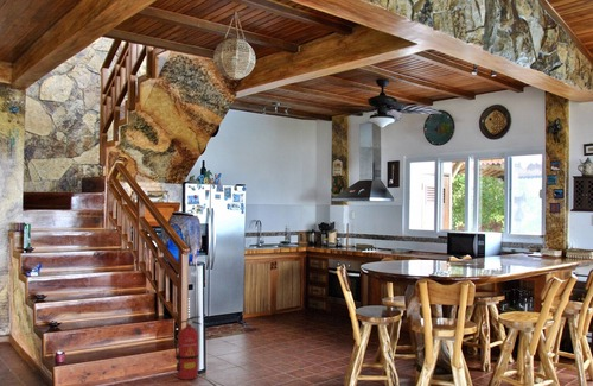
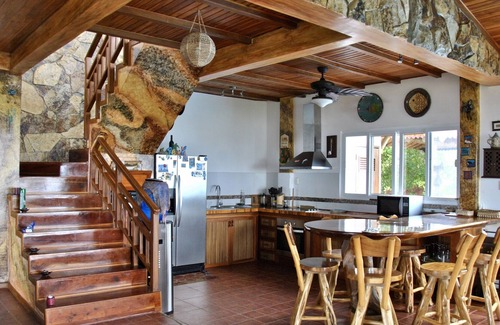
- fire extinguisher [173,315,203,381]
